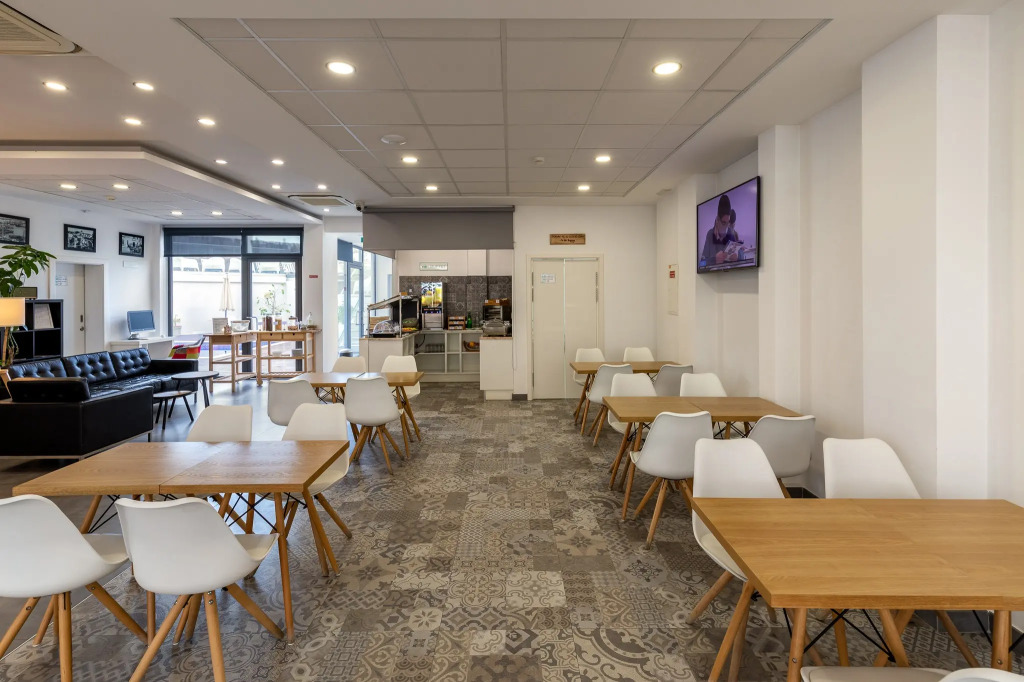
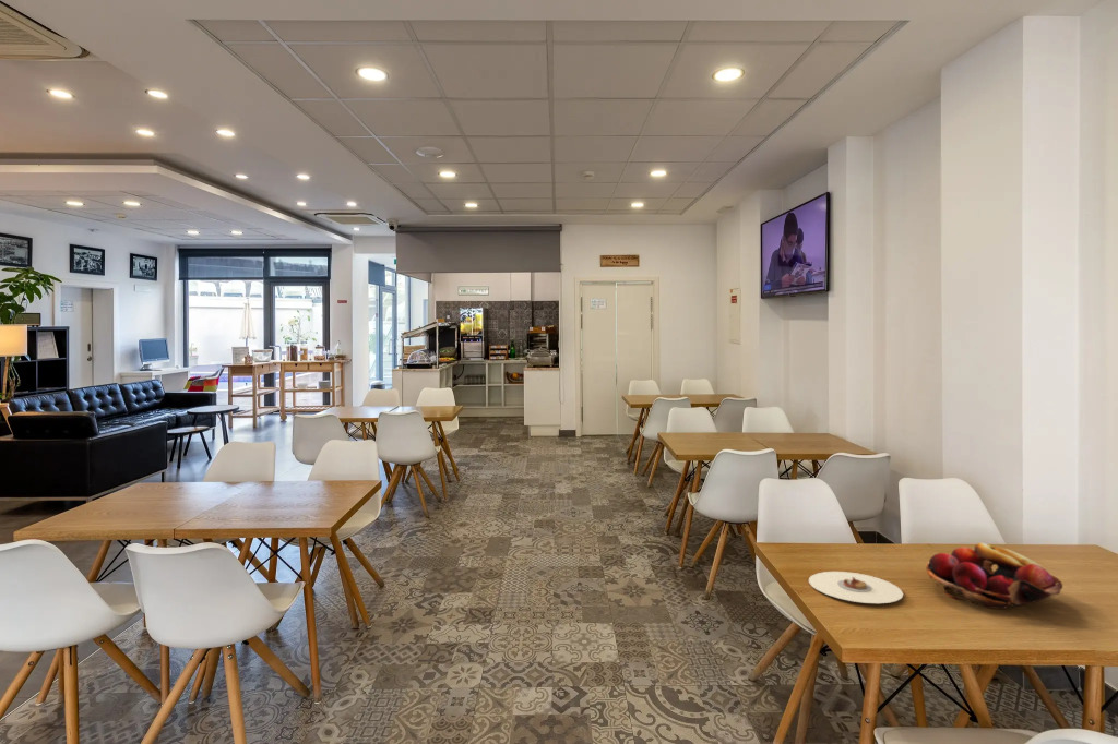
+ fruit basket [925,542,1063,610]
+ plate [808,571,904,604]
